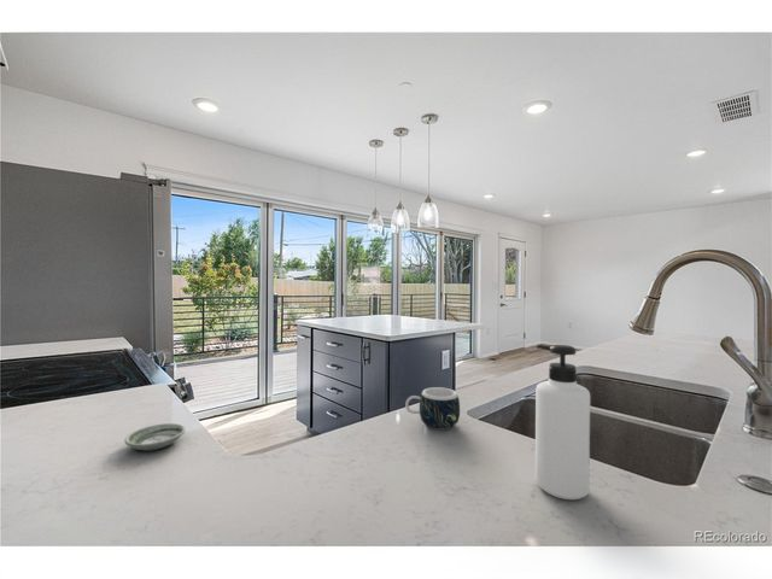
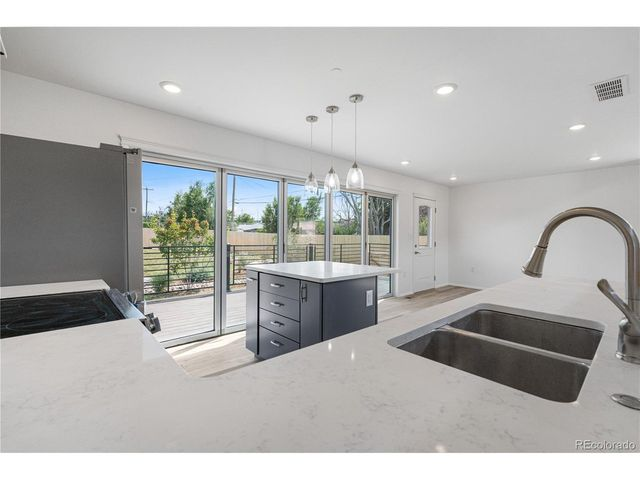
- mug [404,386,461,431]
- saucer [123,422,187,451]
- soap dispenser [534,344,591,501]
